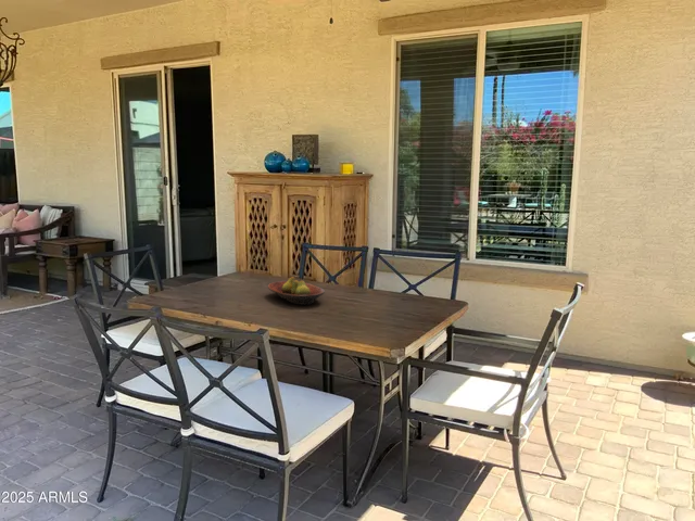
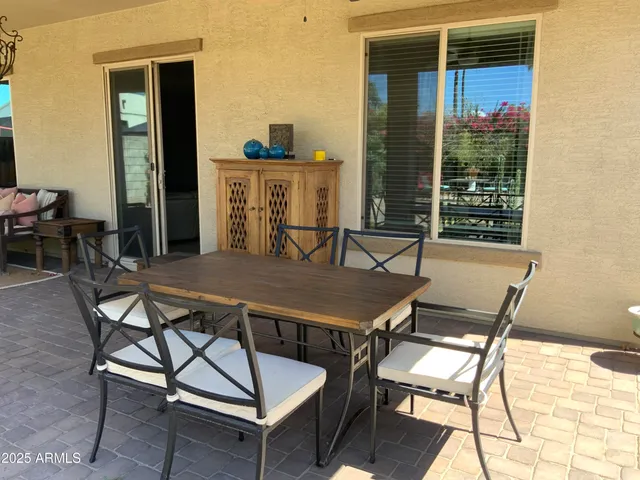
- fruit bowl [267,276,326,306]
